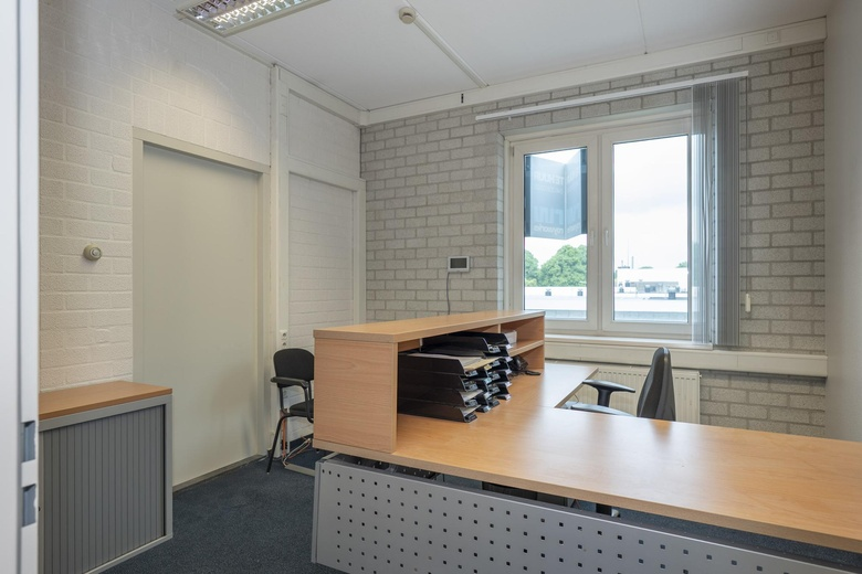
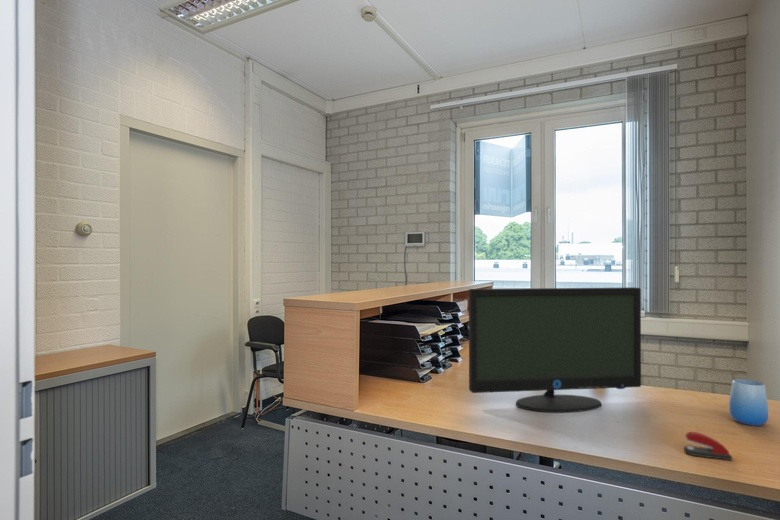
+ stapler [683,431,733,461]
+ cup [728,378,769,427]
+ monitor [468,286,642,413]
